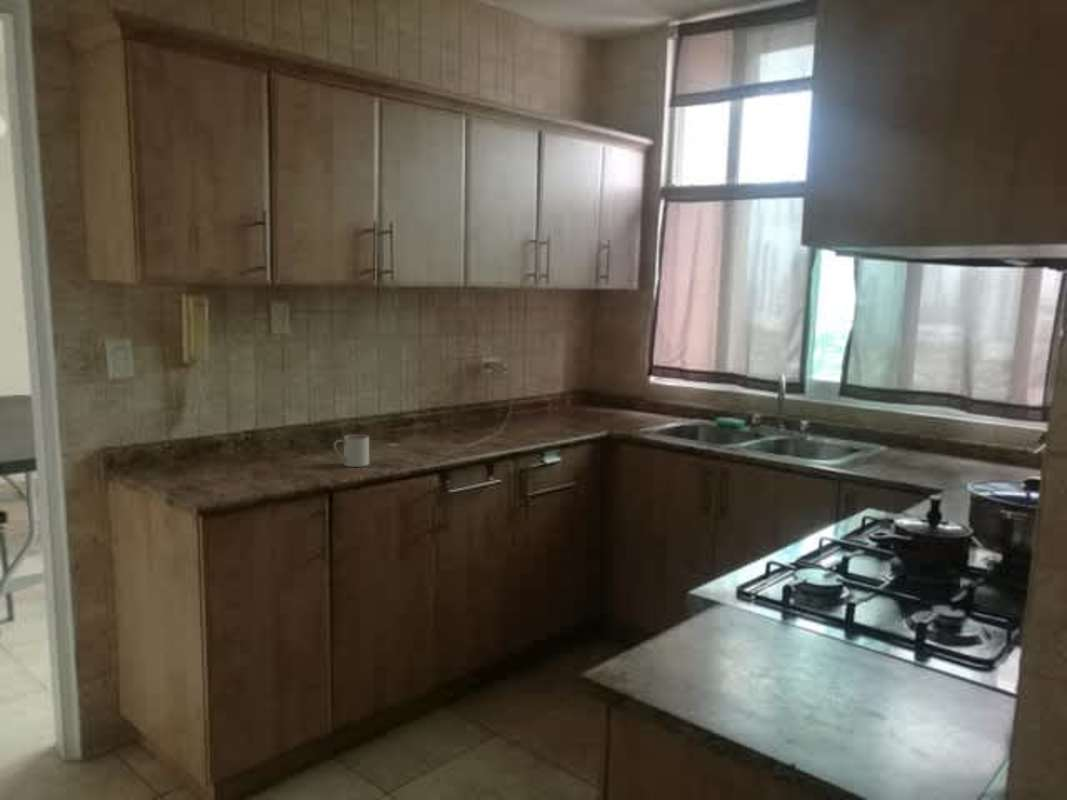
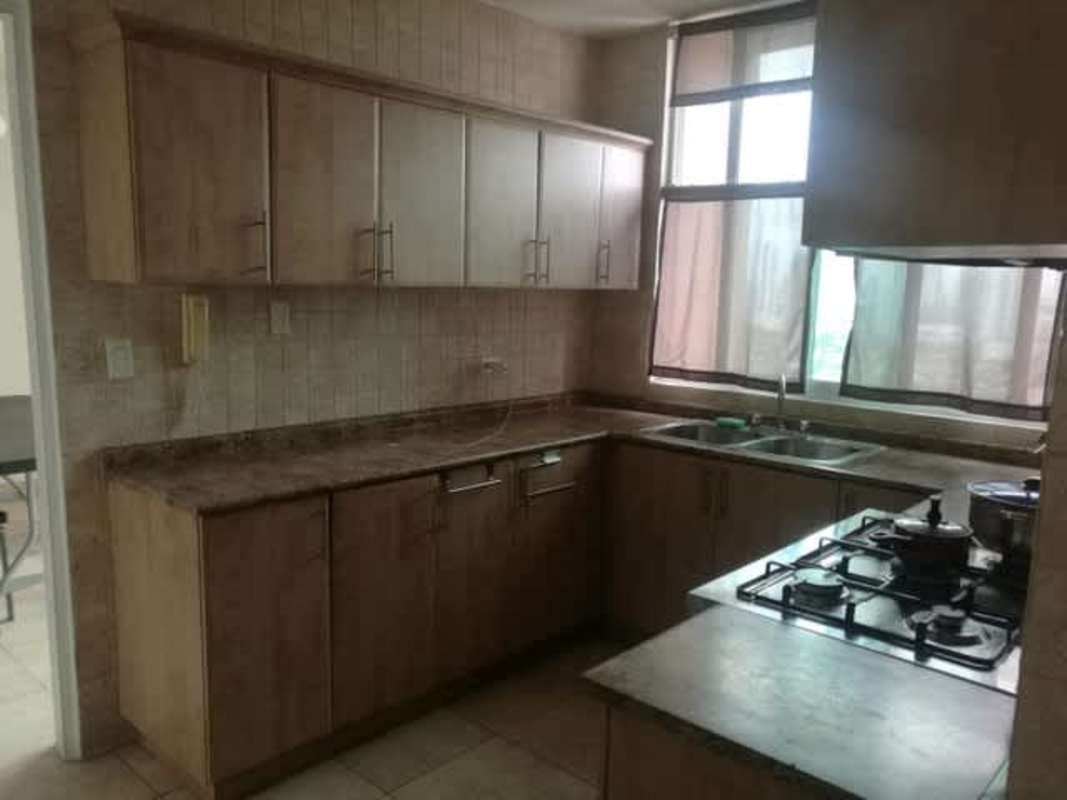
- mug [333,433,370,468]
